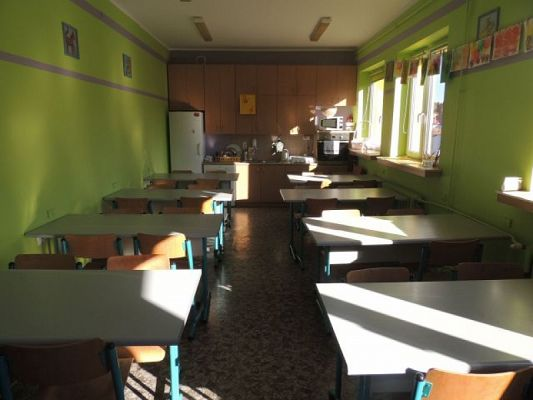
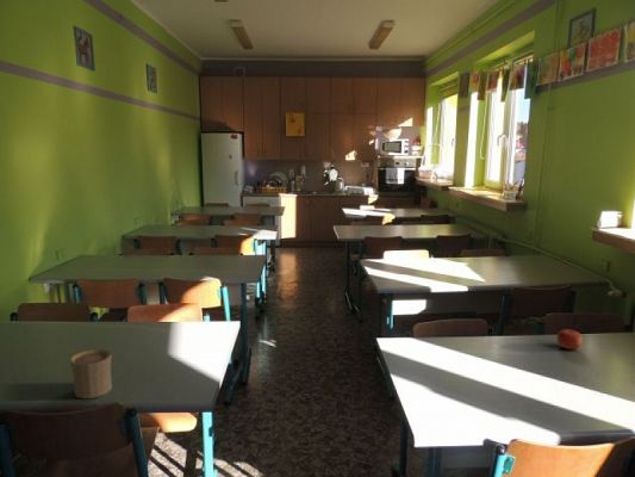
+ cup [69,348,113,399]
+ fruit [556,328,584,351]
